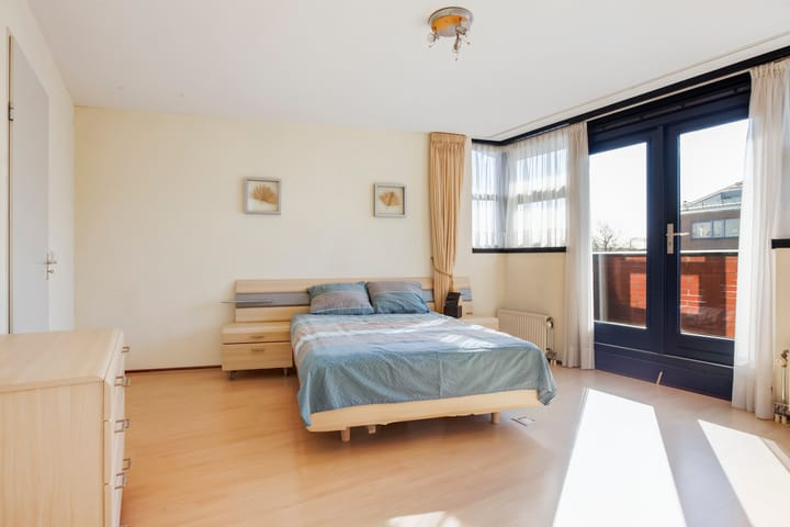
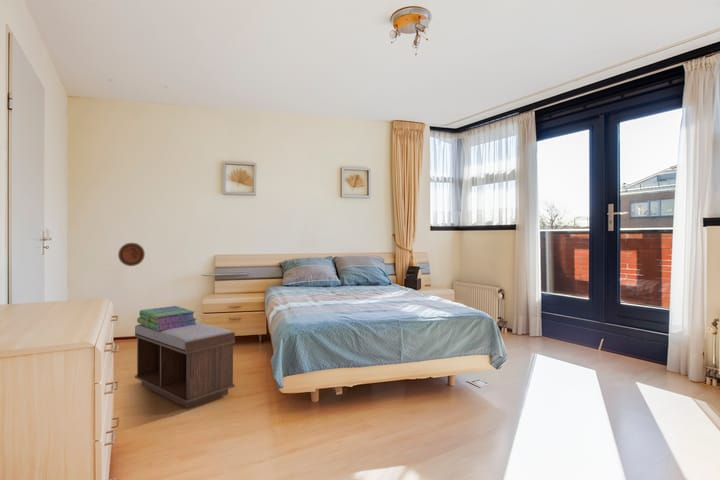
+ bench [134,321,236,409]
+ stack of books [136,305,197,331]
+ decorative plate [117,242,146,267]
